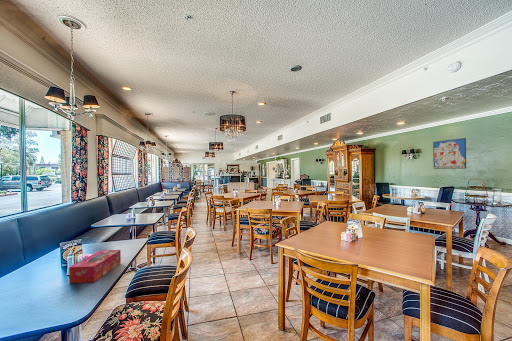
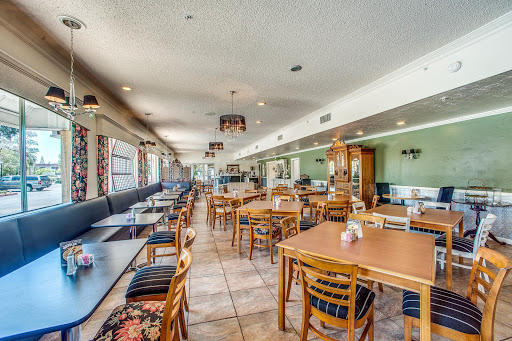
- wall art [432,137,467,170]
- tissue box [68,249,122,284]
